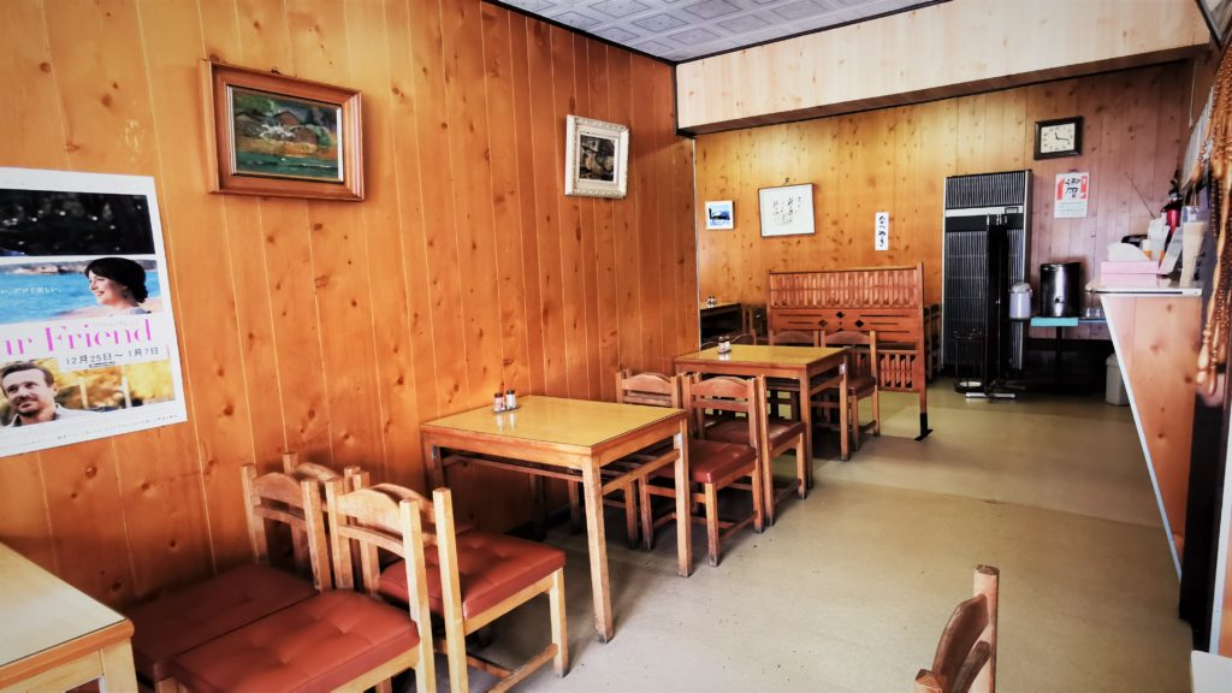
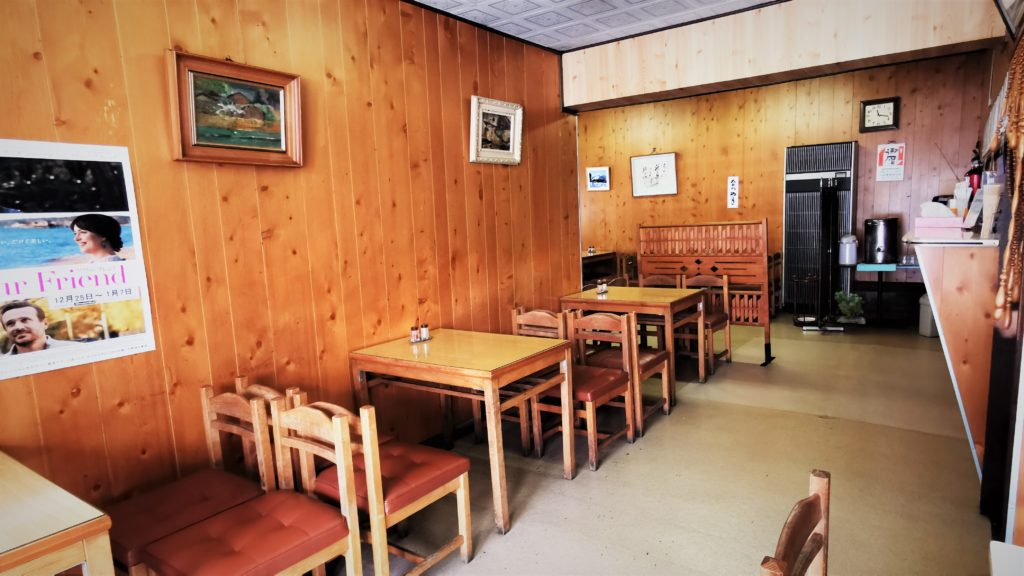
+ potted plant [834,290,866,325]
